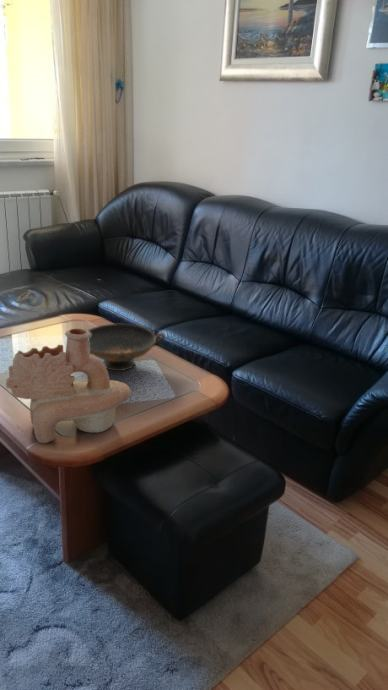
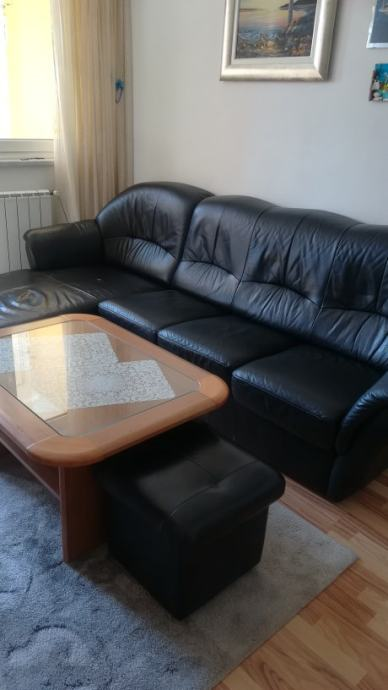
- decorative bowl [87,323,166,372]
- decorative vase [5,328,132,444]
